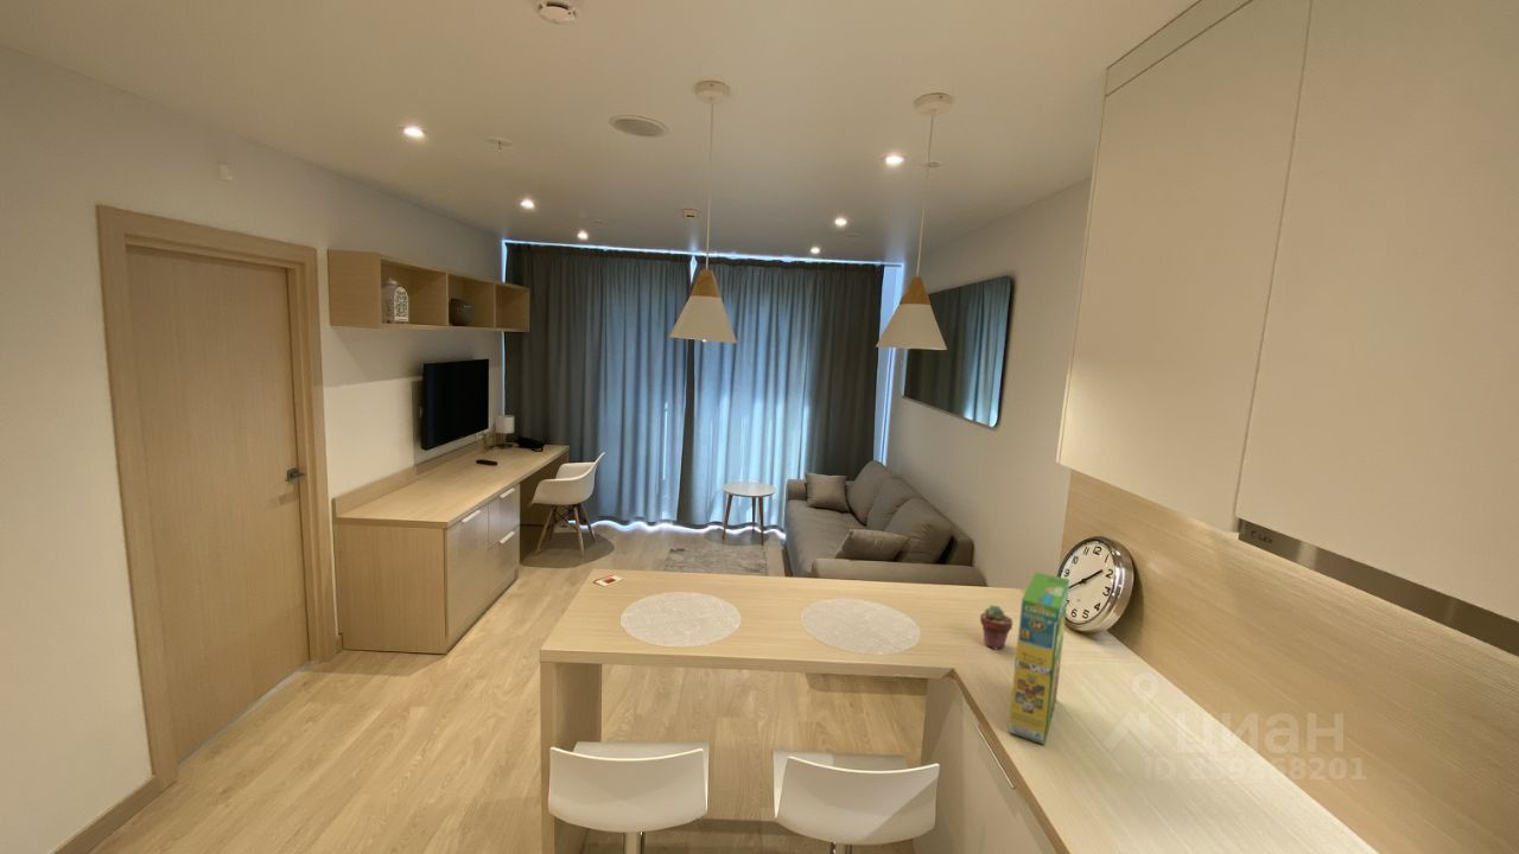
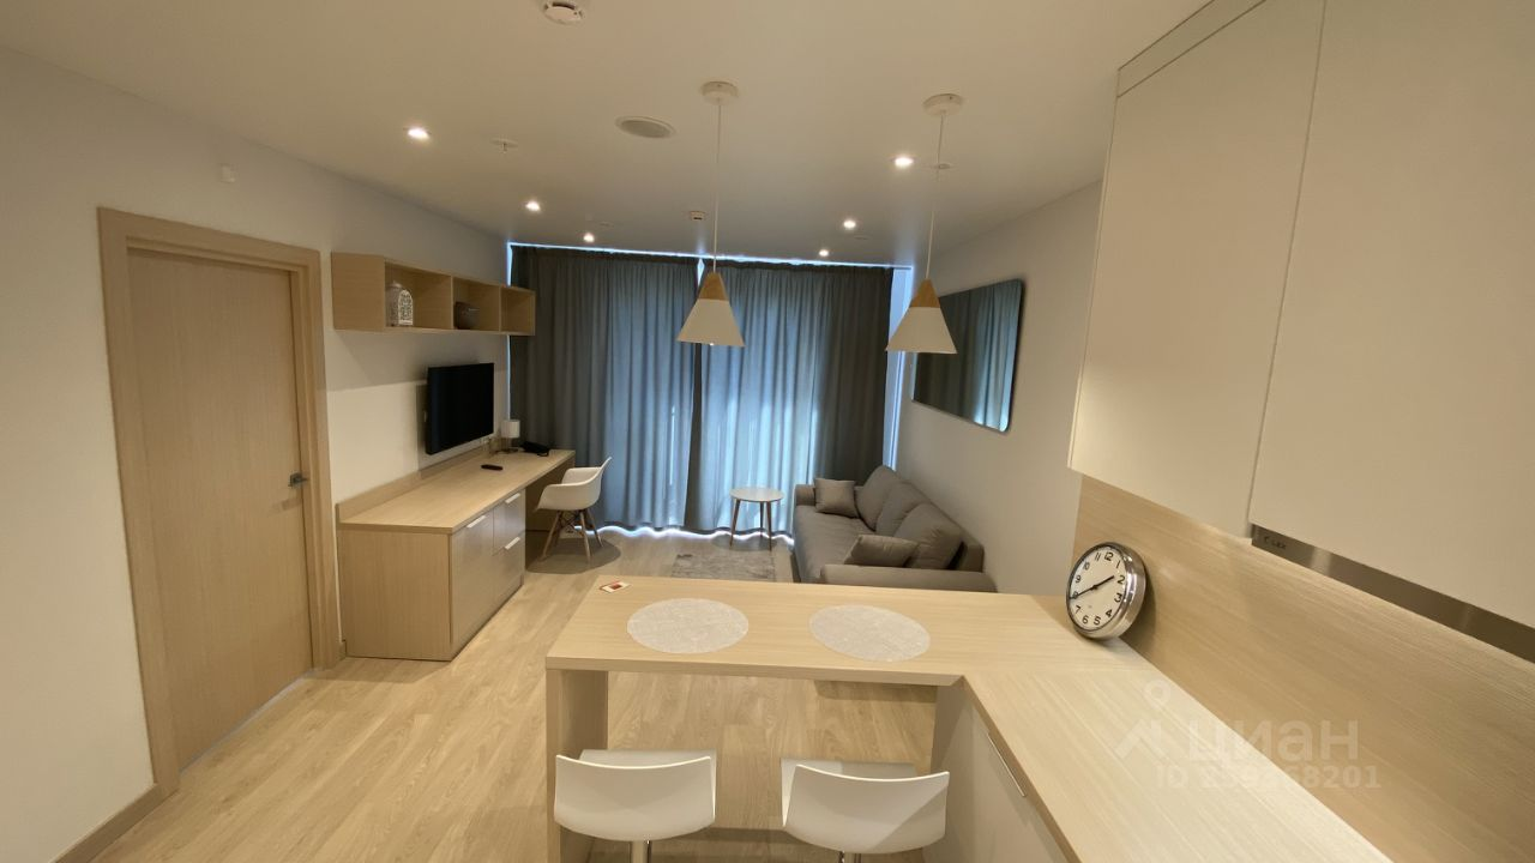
- potted succulent [979,604,1013,650]
- cereal box [1008,572,1070,746]
